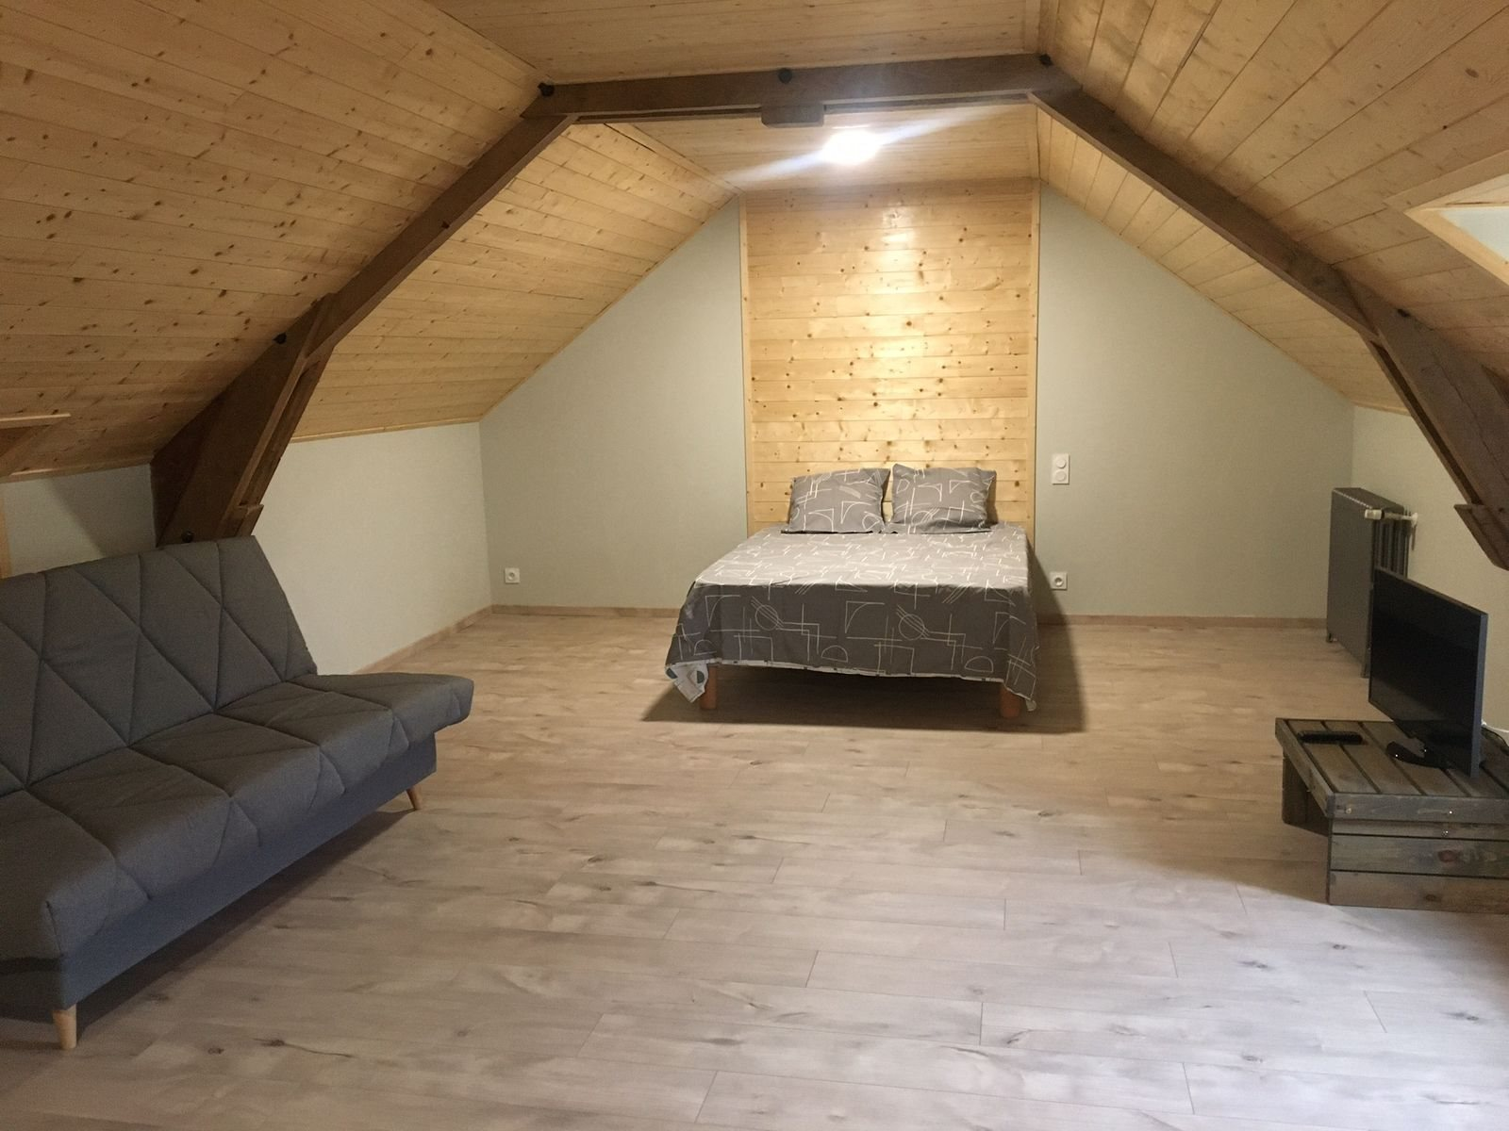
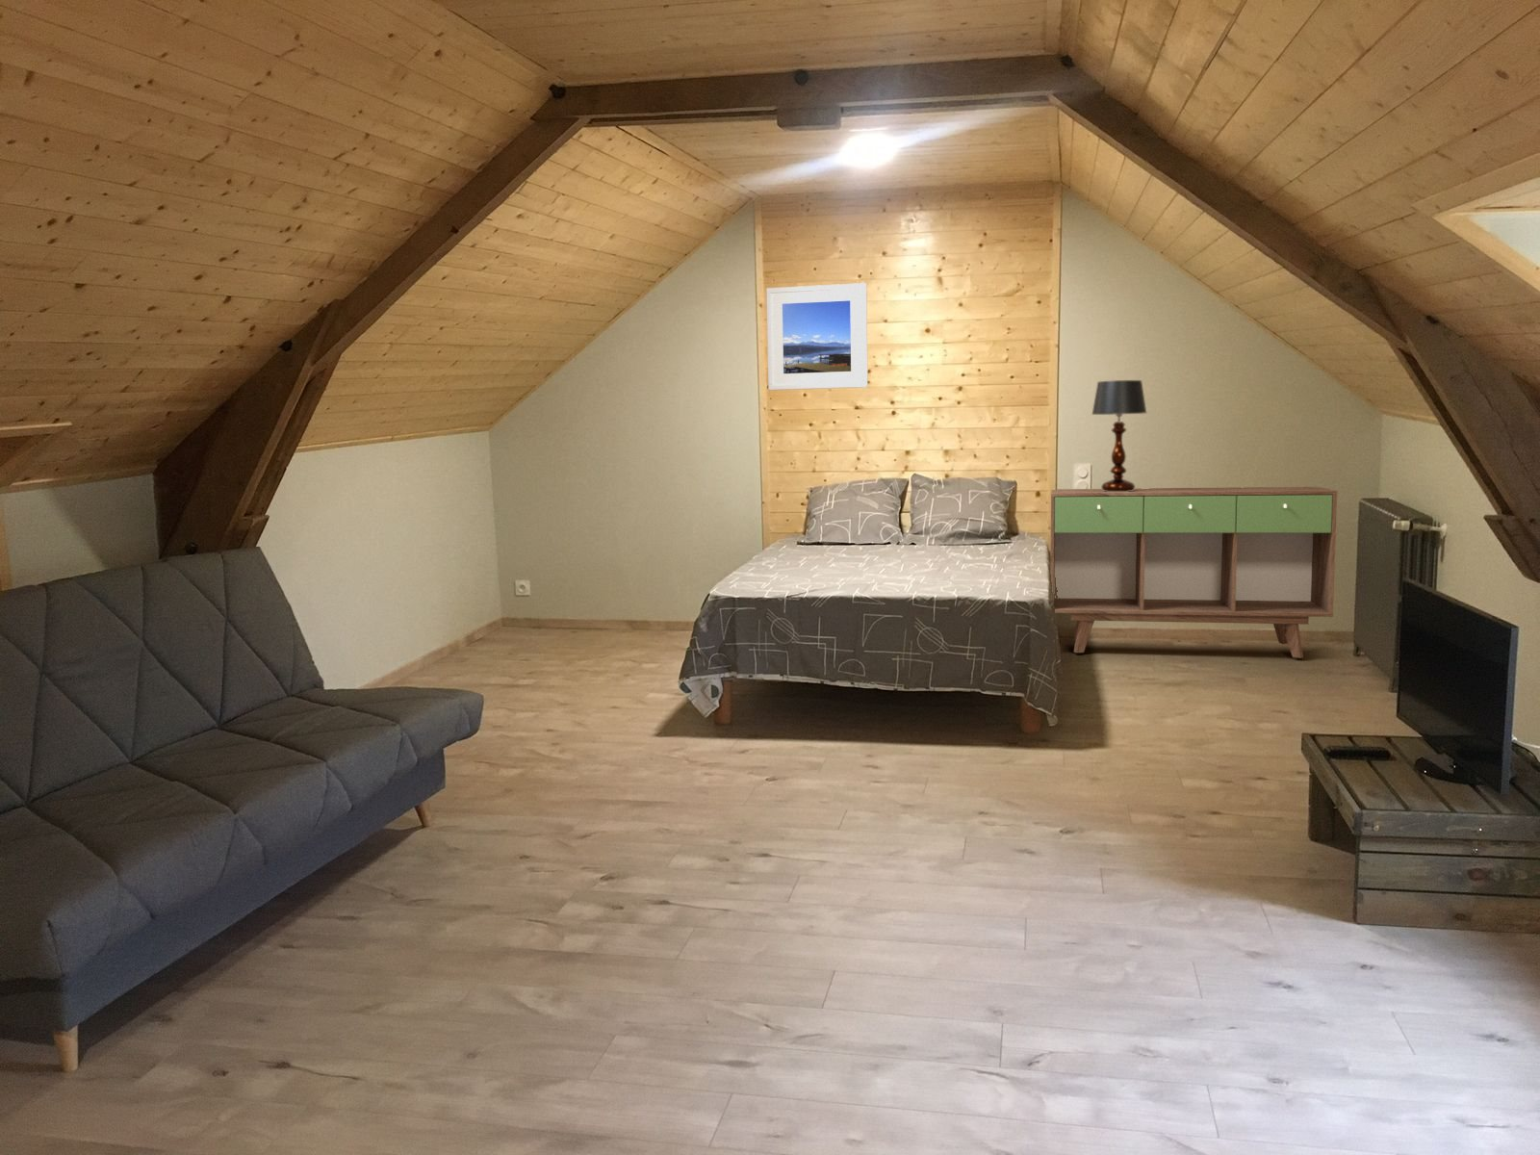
+ sideboard [1049,487,1337,659]
+ table lamp [1090,380,1147,491]
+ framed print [765,281,869,392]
